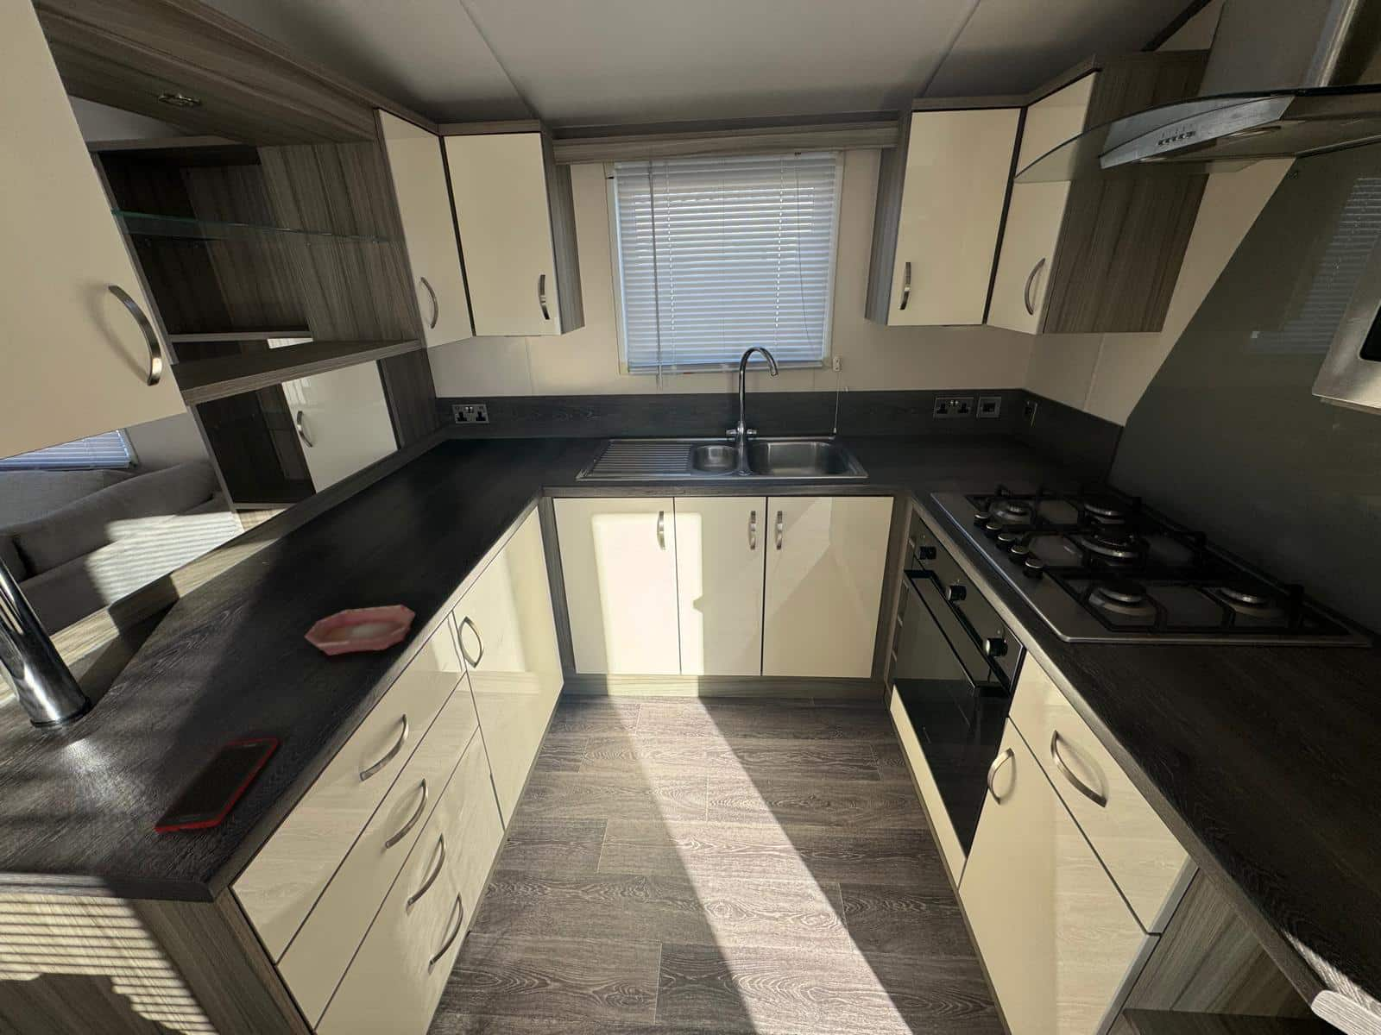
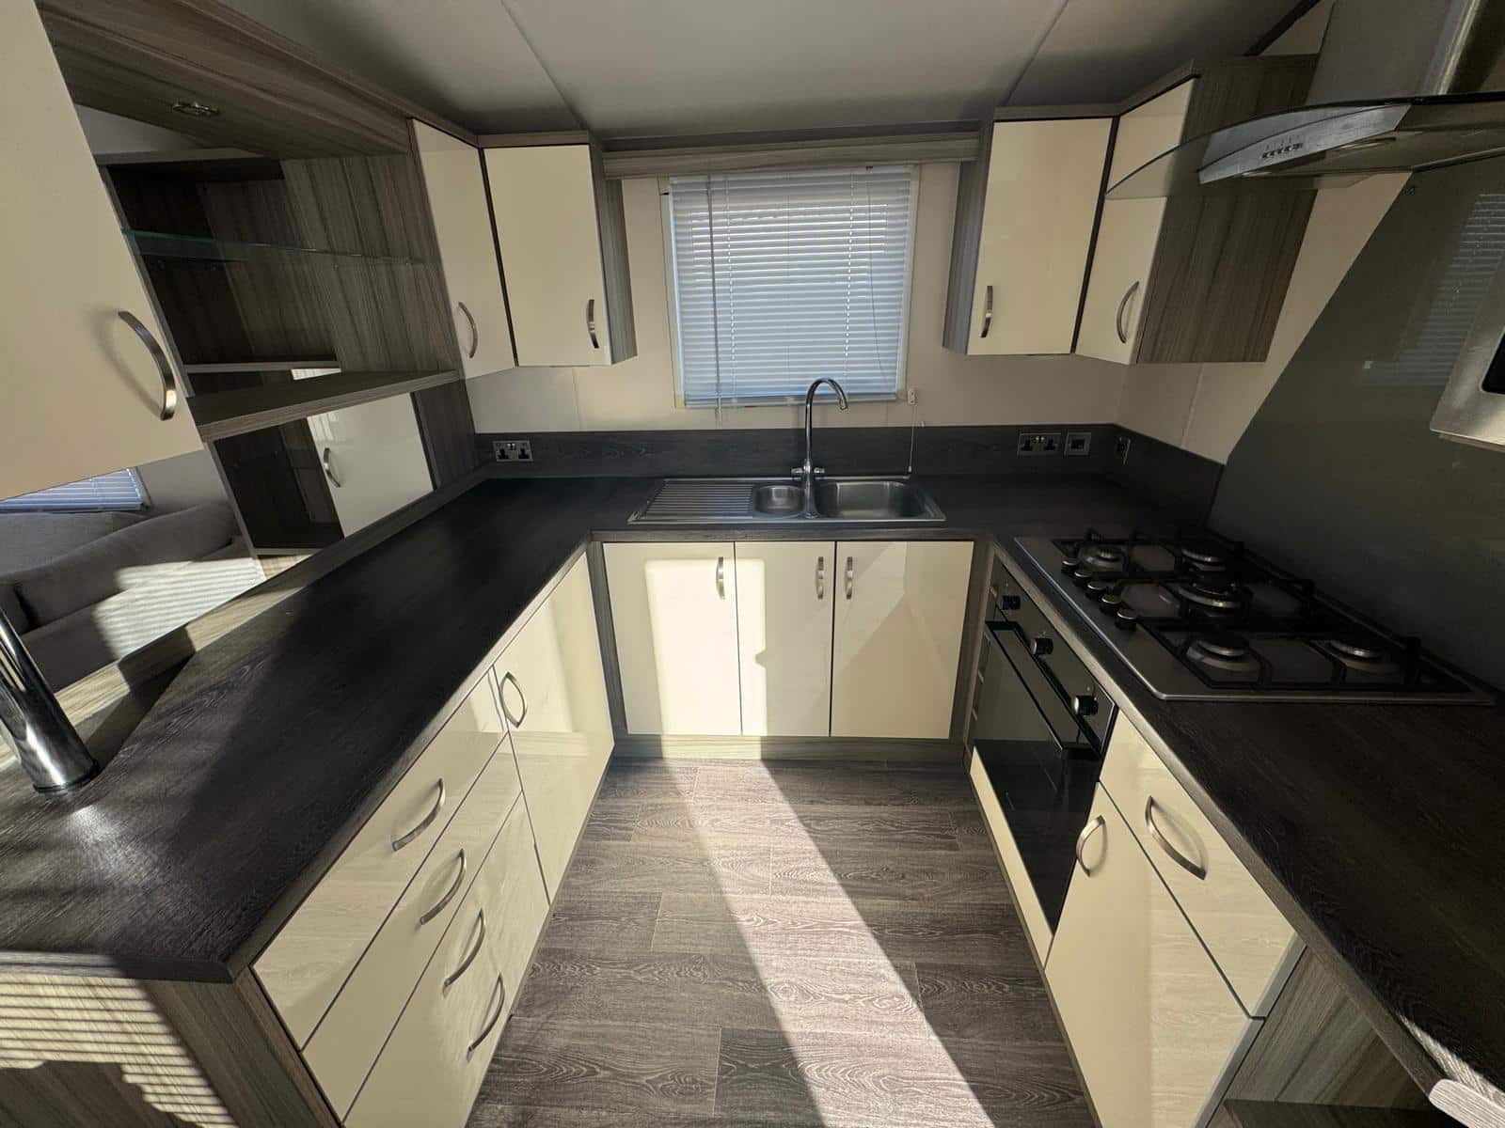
- cell phone [152,737,279,833]
- bowl [303,603,416,656]
